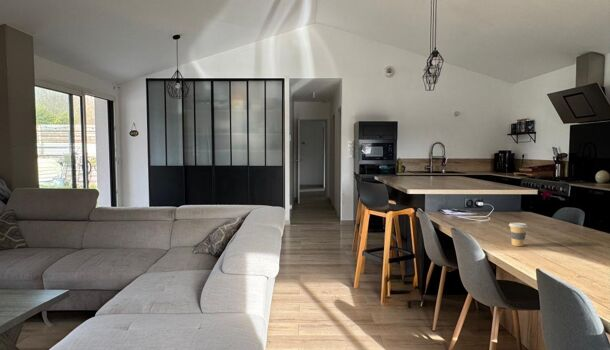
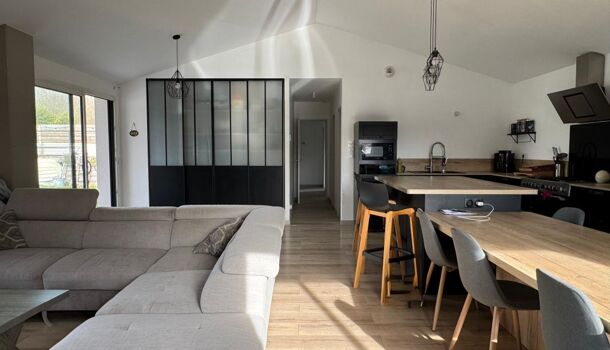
- coffee cup [508,222,528,247]
